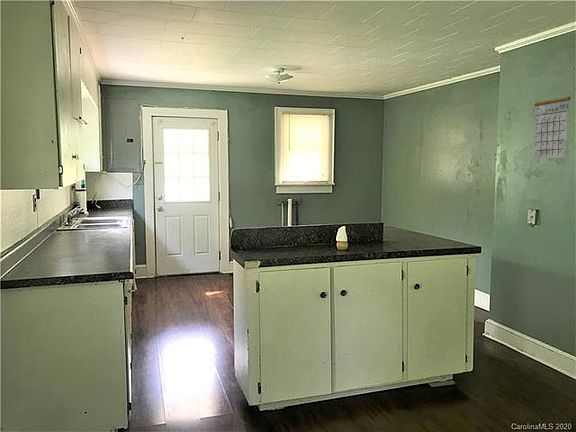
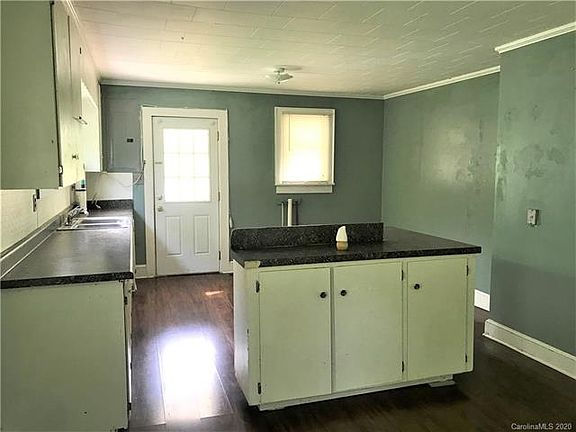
- calendar [532,85,571,160]
